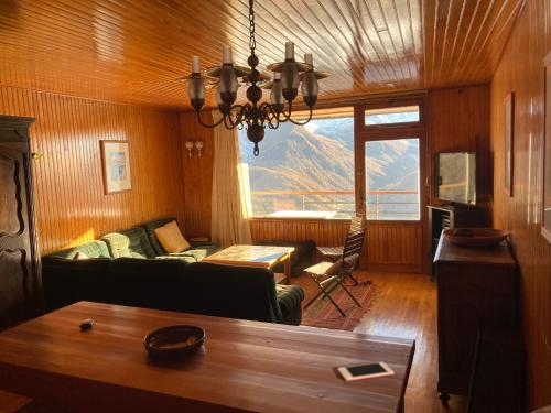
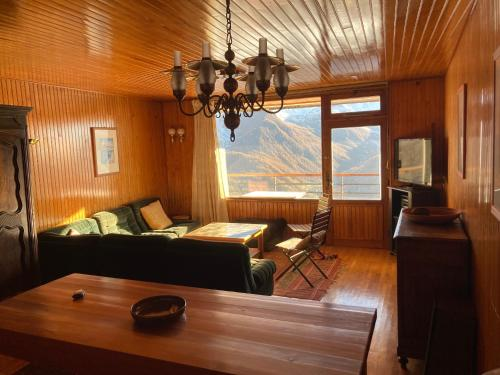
- cell phone [337,361,395,382]
